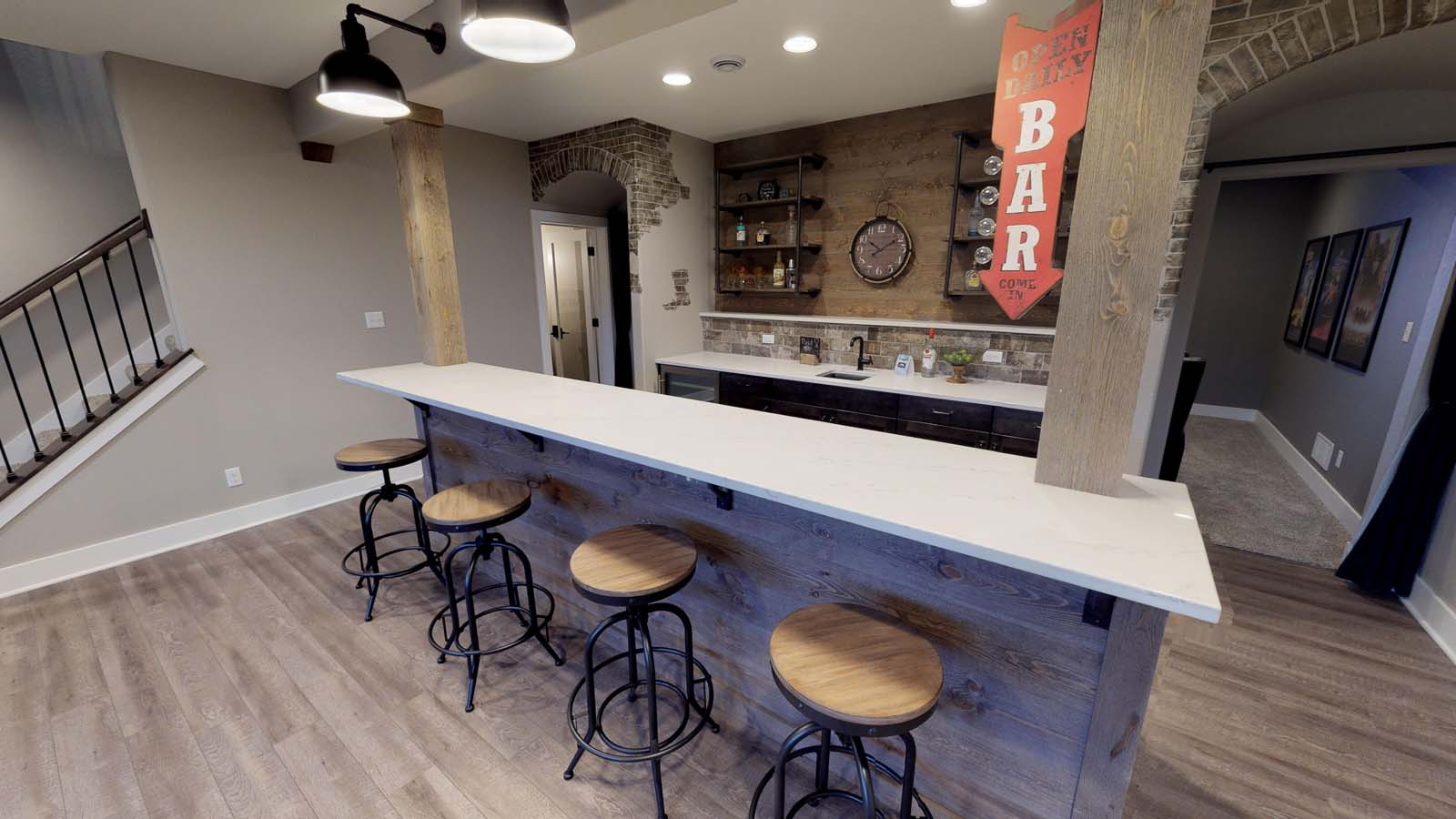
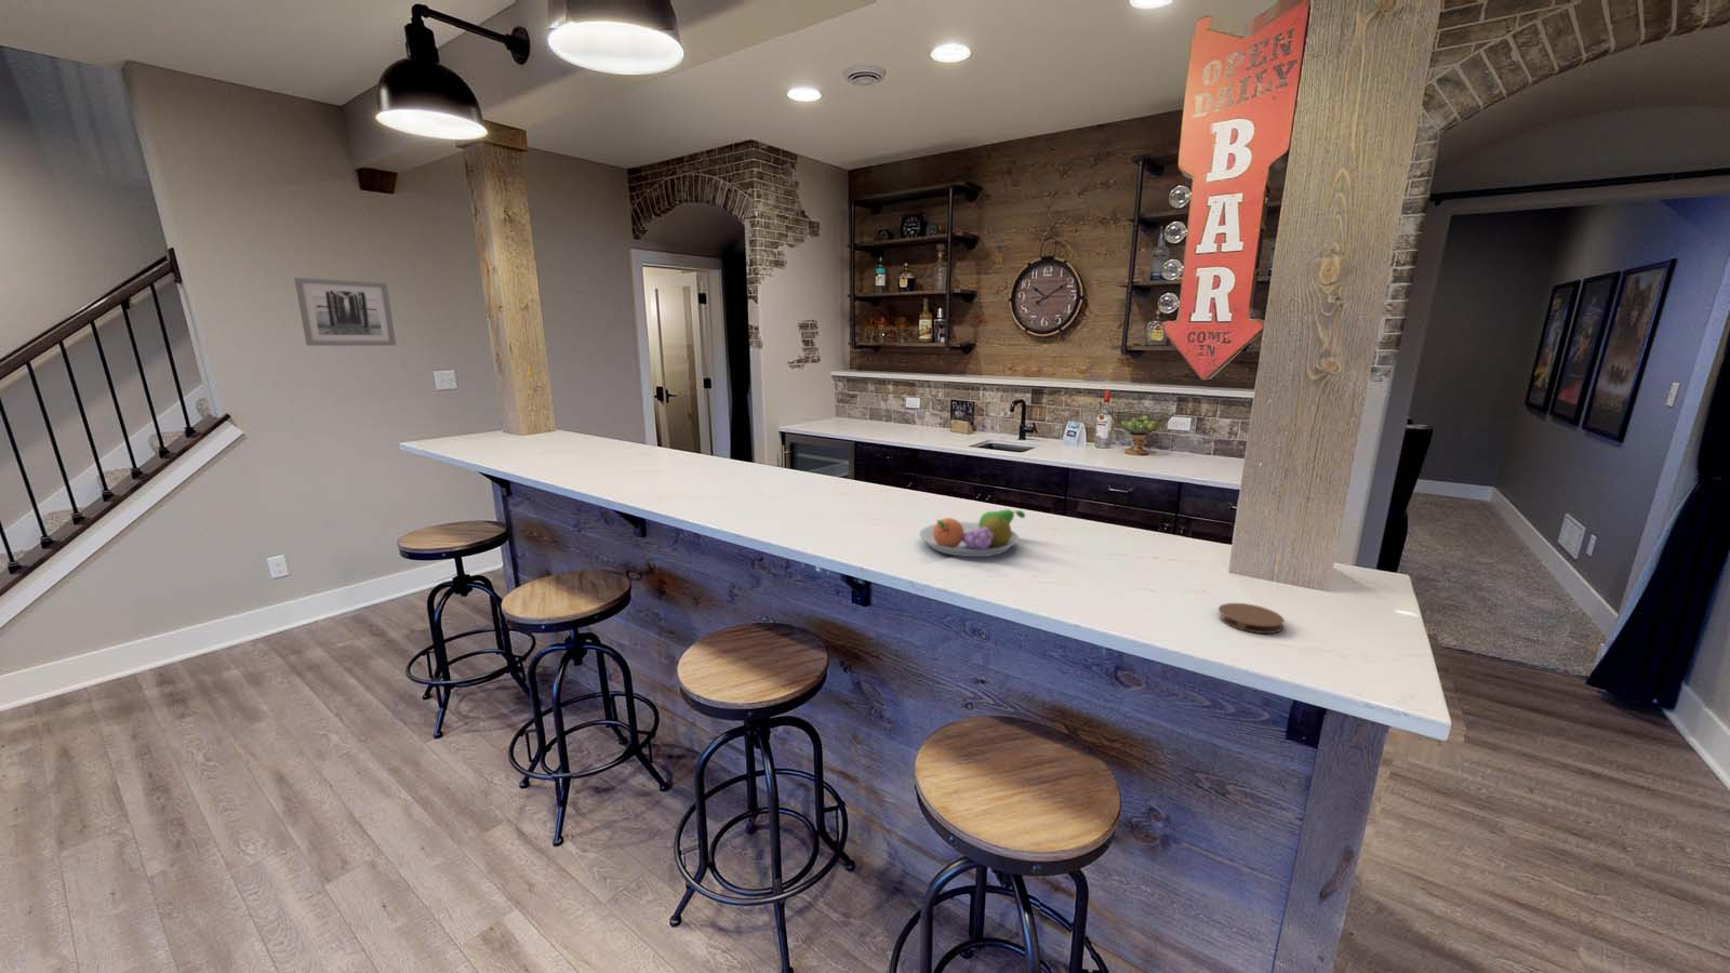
+ coaster [1218,602,1284,634]
+ wall art [293,277,397,347]
+ fruit bowl [918,508,1027,558]
